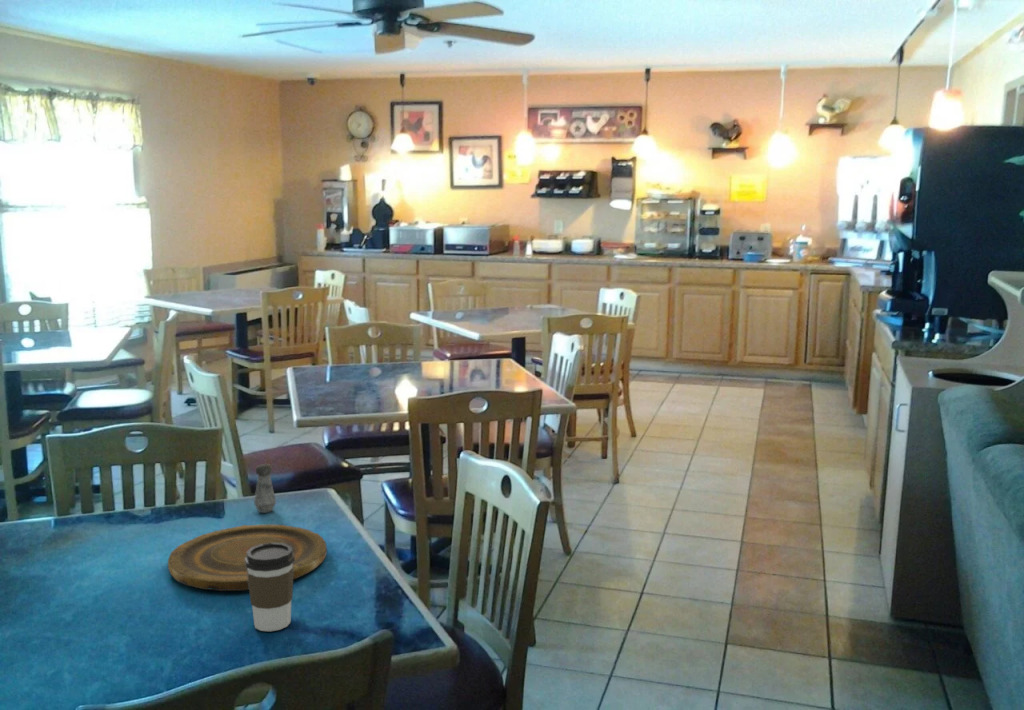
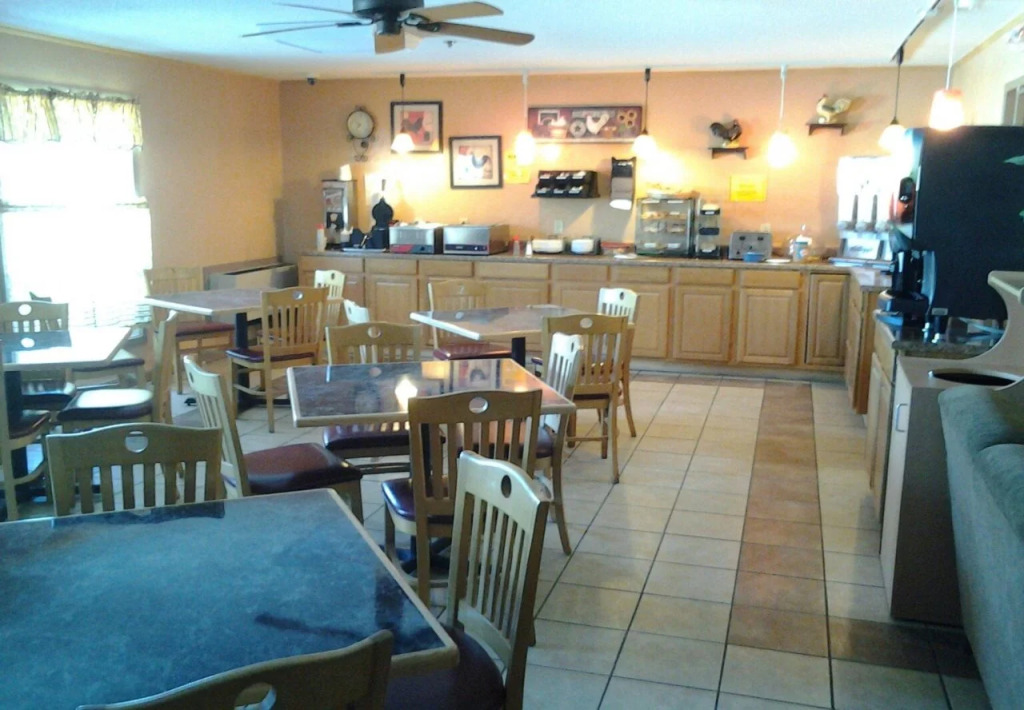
- plate [167,523,328,592]
- coffee cup [245,543,295,632]
- salt shaker [253,463,277,514]
